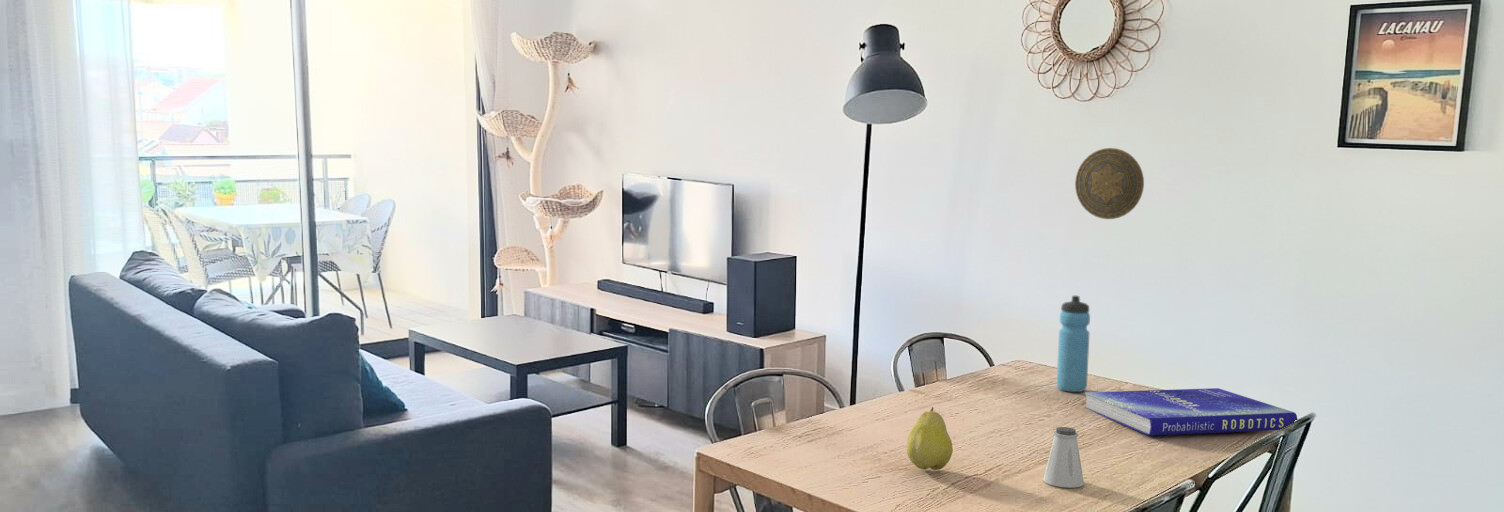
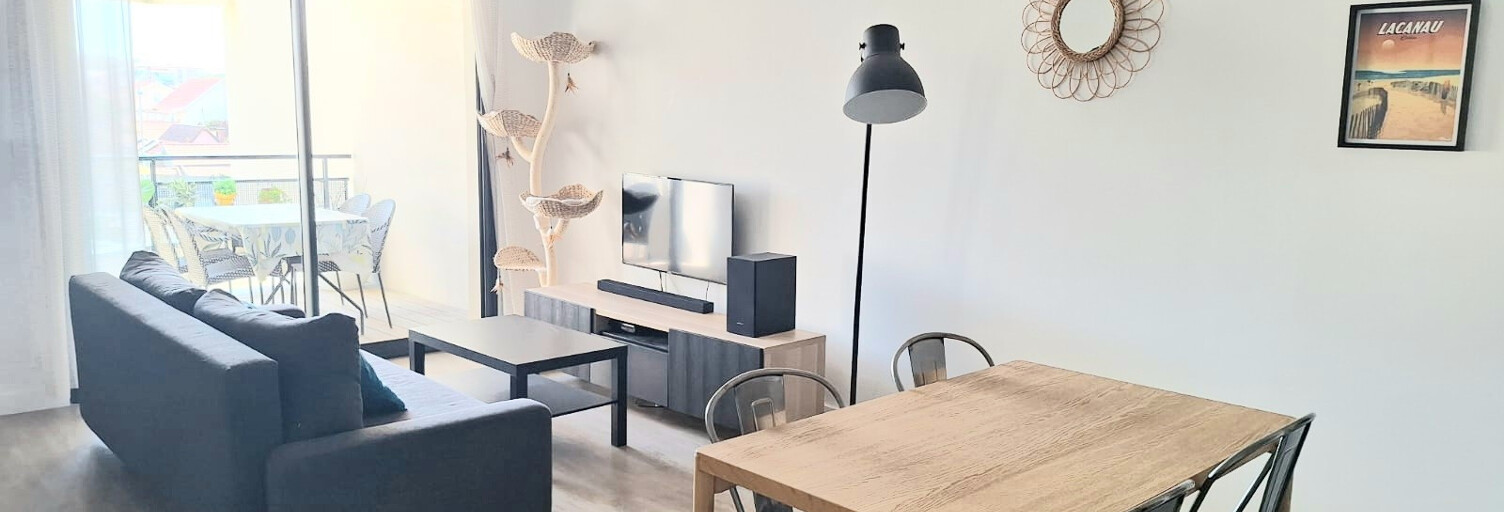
- book [1084,387,1298,436]
- water bottle [1056,295,1091,393]
- decorative plate [1074,147,1145,220]
- saltshaker [1043,426,1085,489]
- fruit [906,406,954,471]
